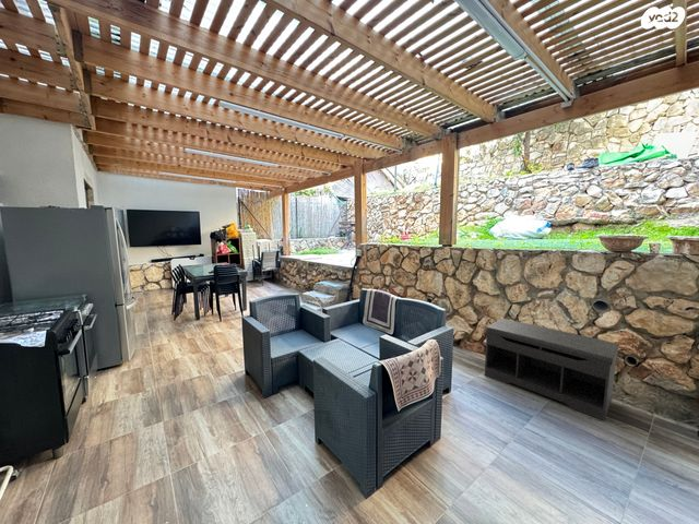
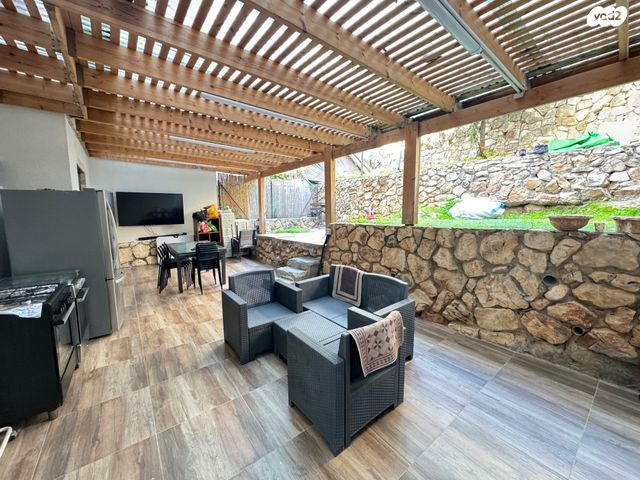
- bench [484,318,620,422]
